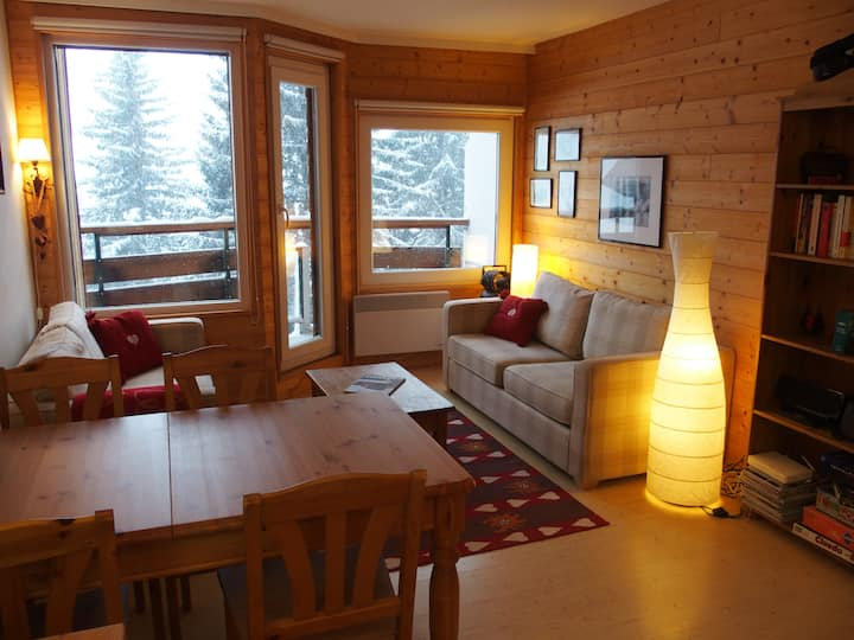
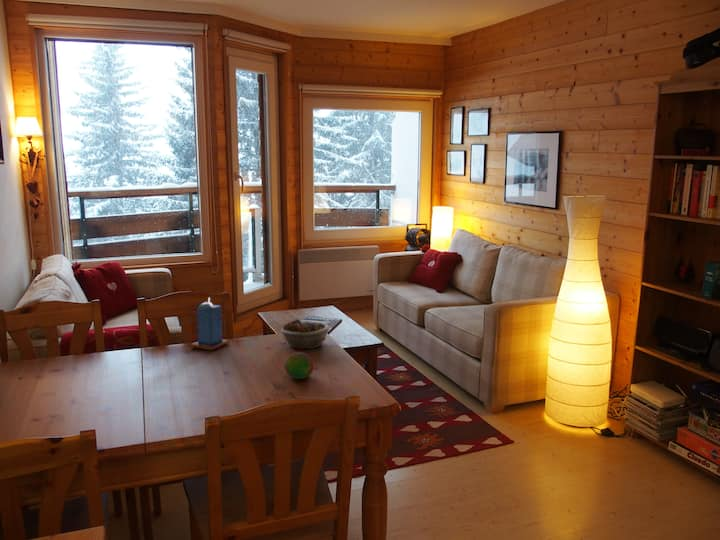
+ succulent planter [280,318,330,350]
+ candle [190,296,229,351]
+ fruit [283,351,314,380]
